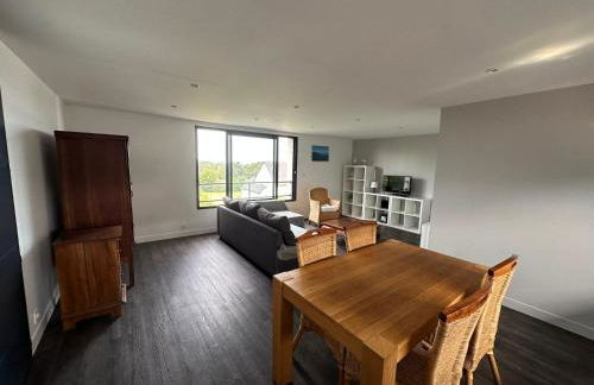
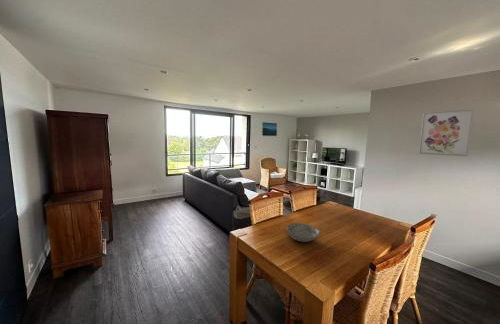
+ wall art [418,108,475,157]
+ bowl [286,222,321,243]
